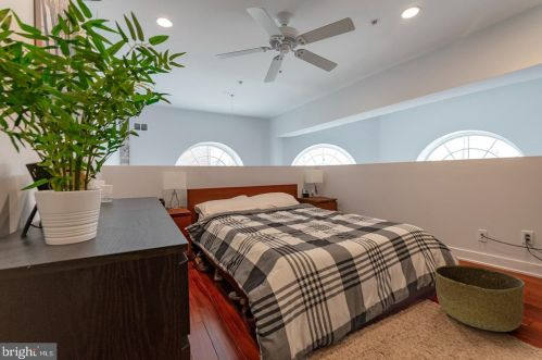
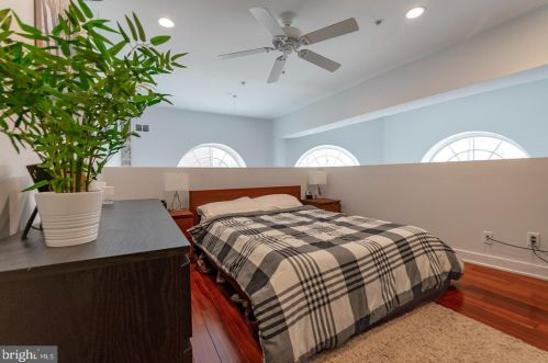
- basket [433,264,527,333]
